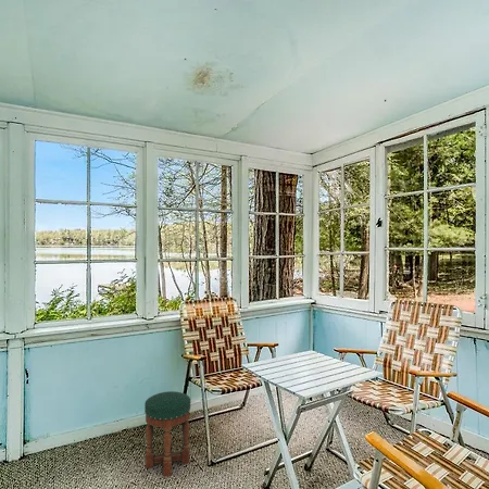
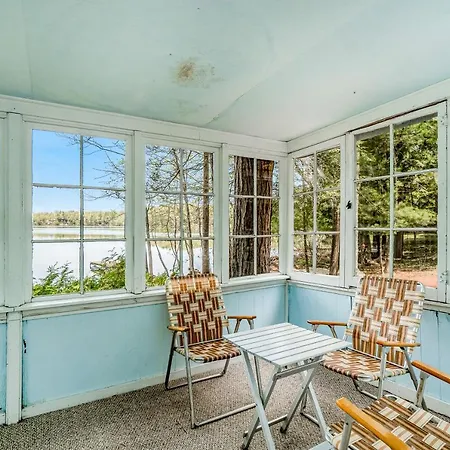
- stool [143,390,191,478]
